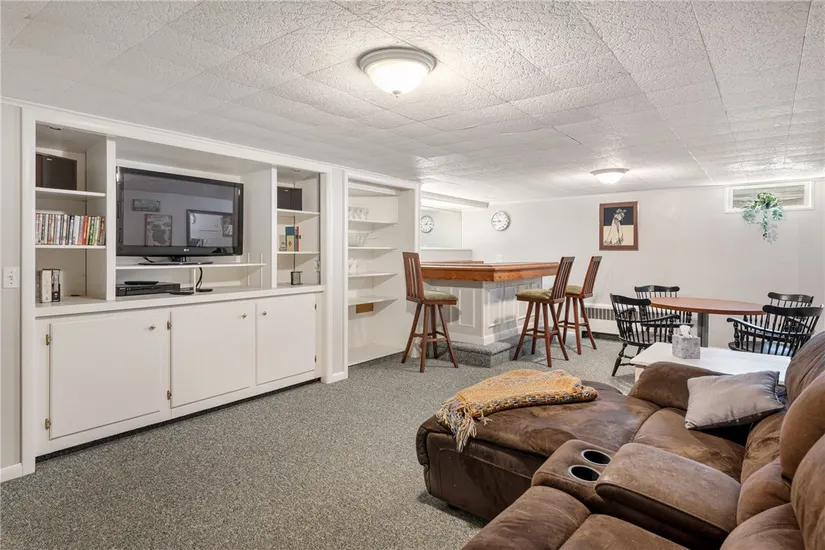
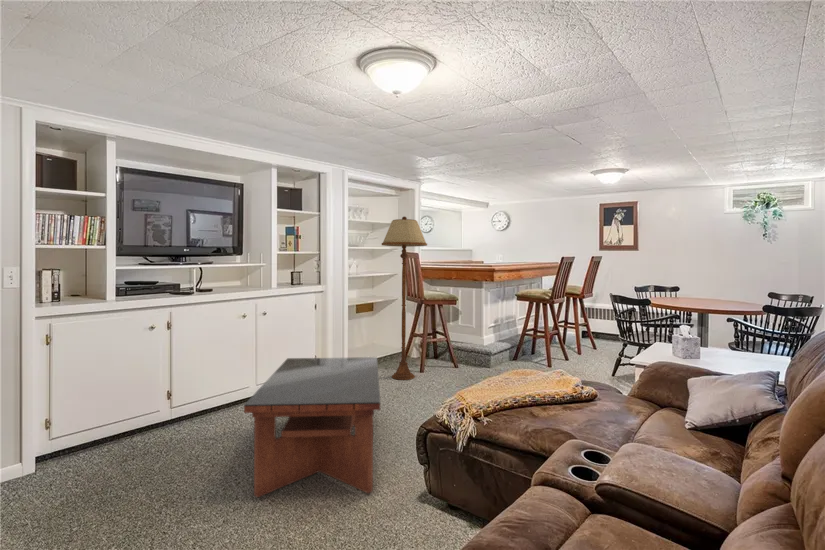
+ coffee table [243,356,381,498]
+ floor lamp [381,216,428,381]
